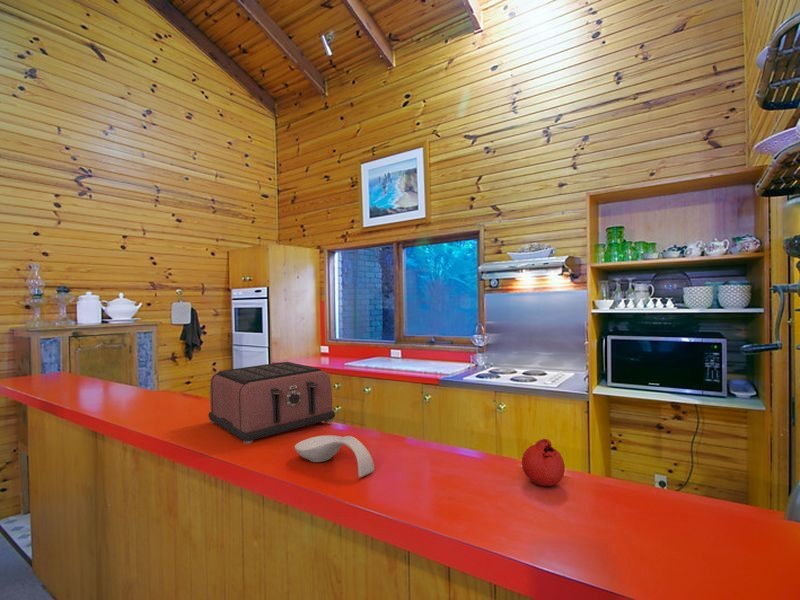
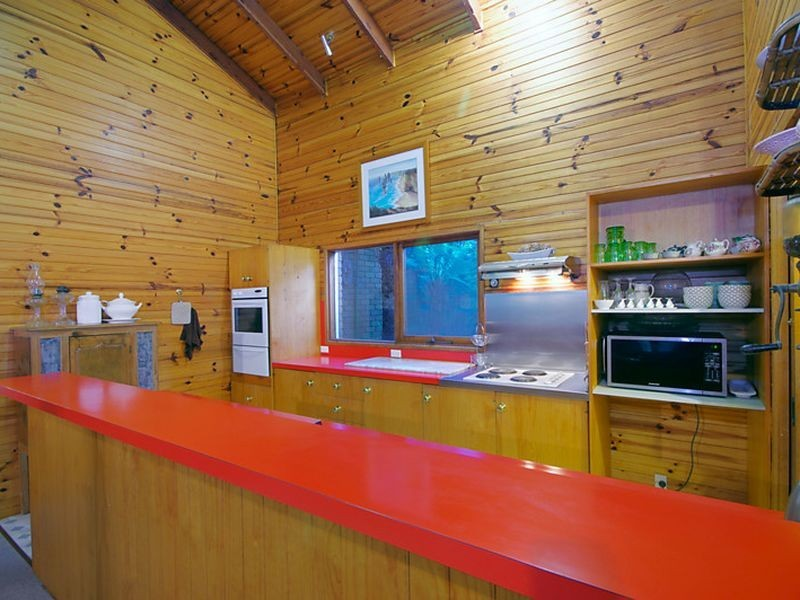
- toaster [207,361,336,445]
- fruit [521,438,566,487]
- spoon rest [294,434,375,478]
